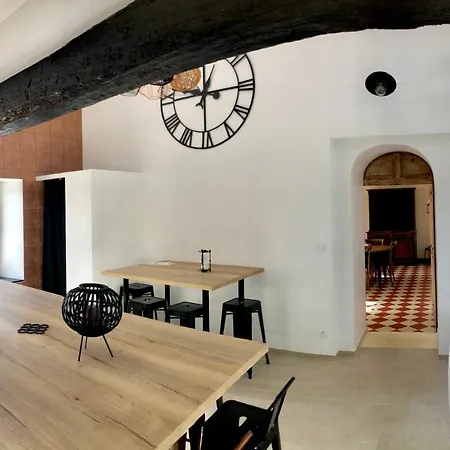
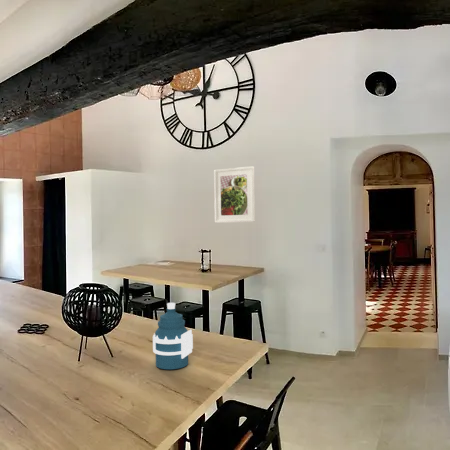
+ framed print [213,165,256,224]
+ water bottle [152,302,194,370]
